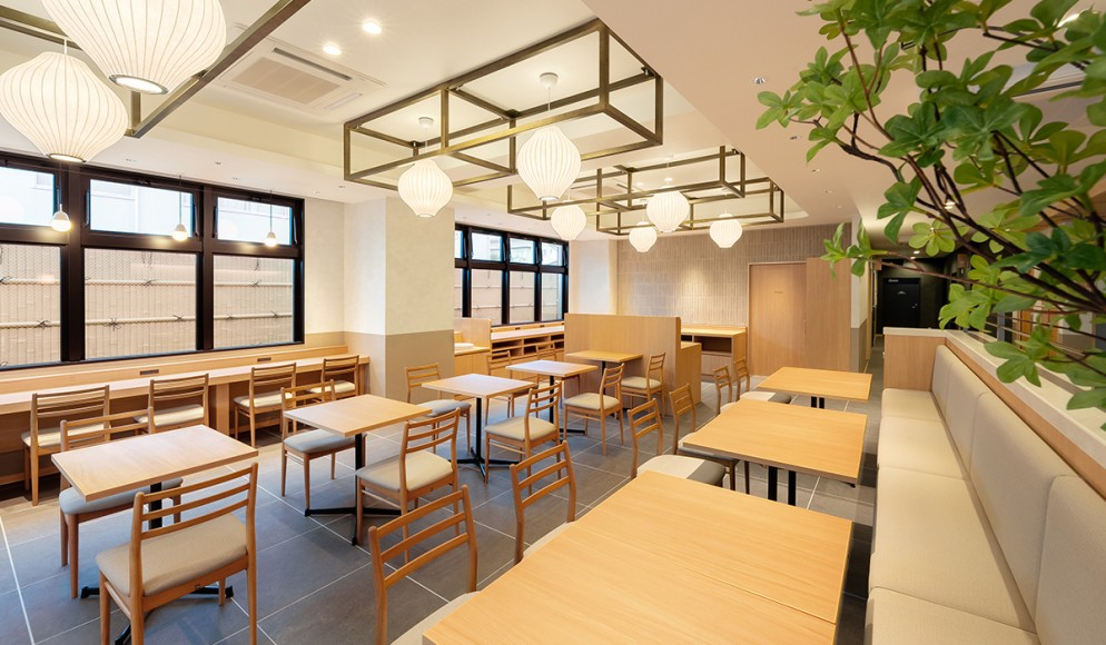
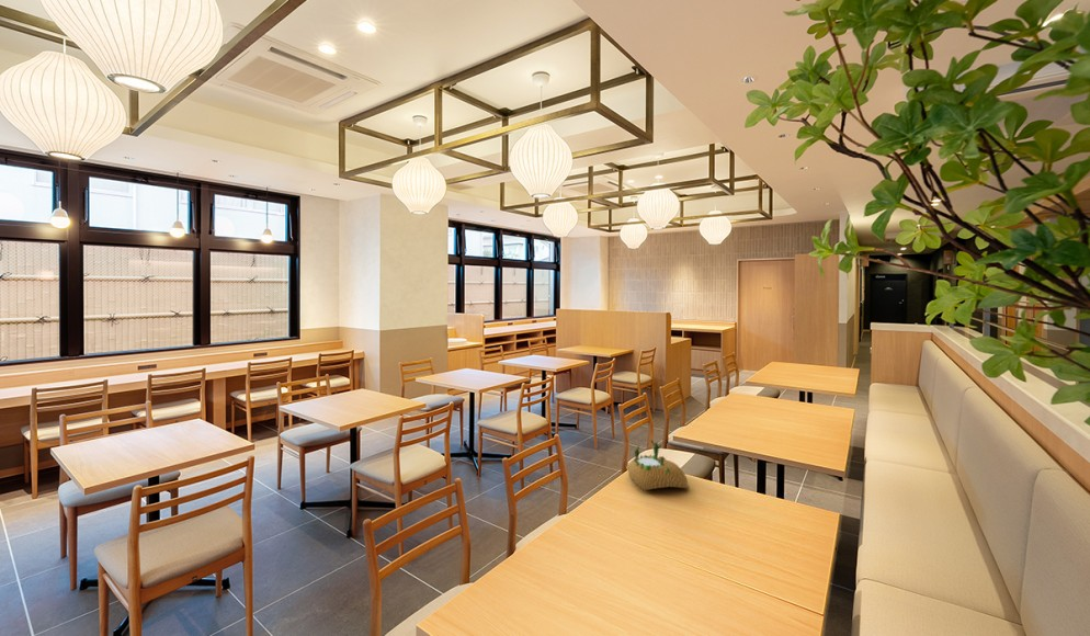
+ succulent planter [625,439,690,492]
